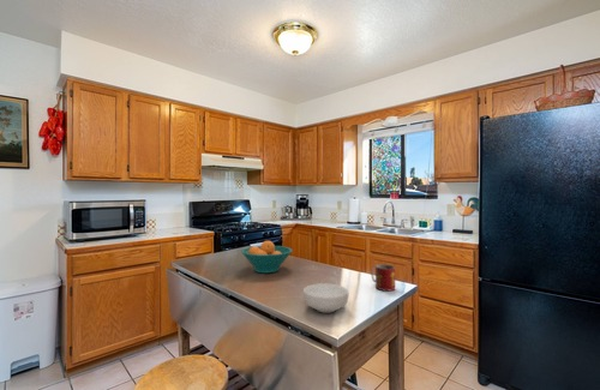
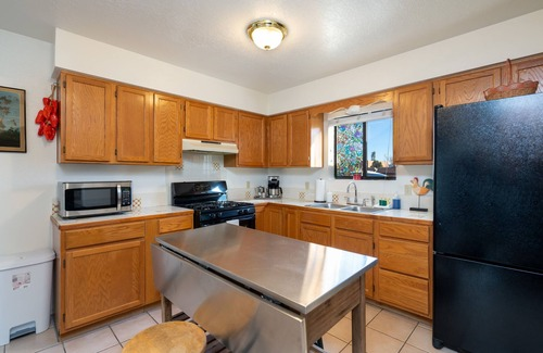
- cereal bowl [302,282,350,313]
- fruit bowl [240,240,294,274]
- mug [371,263,396,292]
